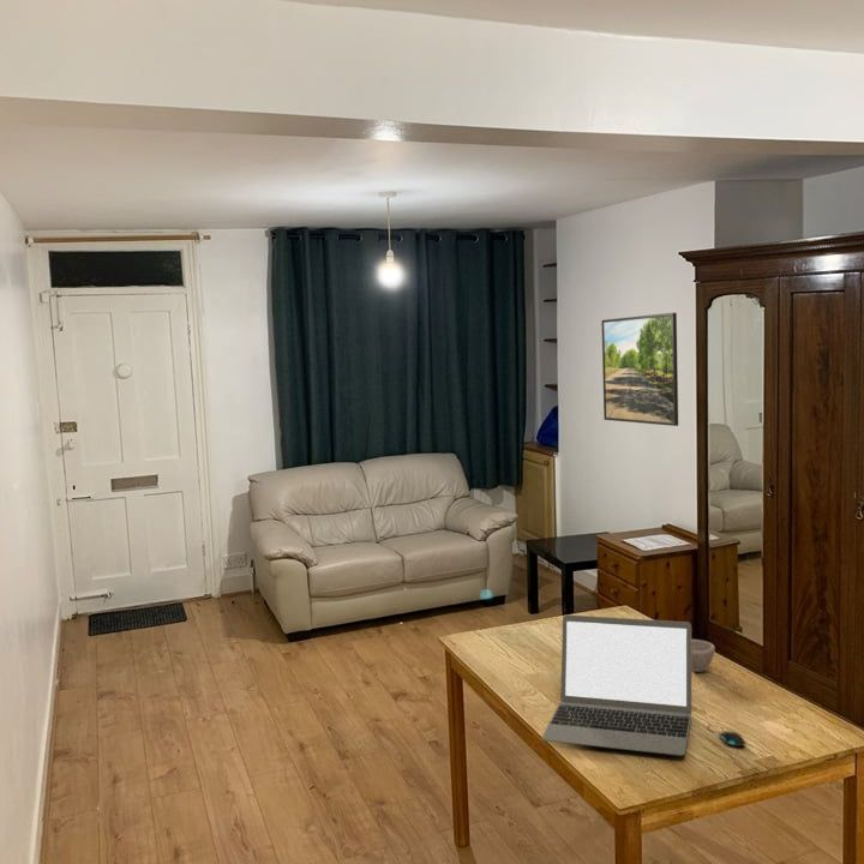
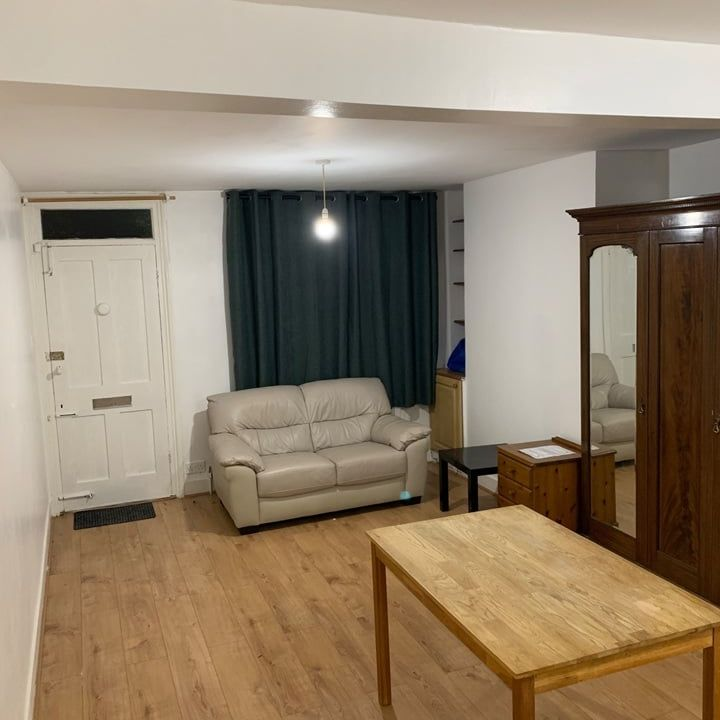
- laptop [541,613,692,757]
- cup [691,638,716,673]
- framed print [601,312,679,427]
- mouse [706,721,748,748]
